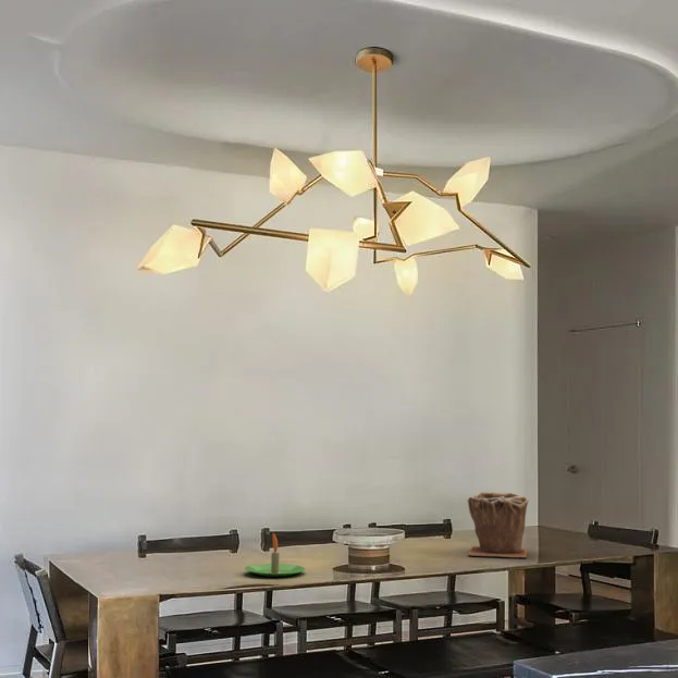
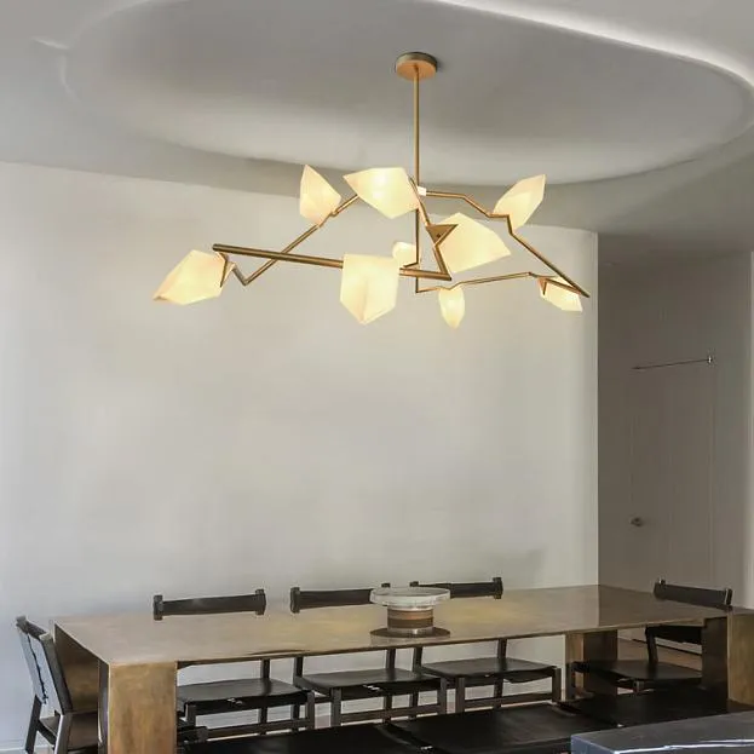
- candle [244,532,306,578]
- plant pot [467,490,530,558]
